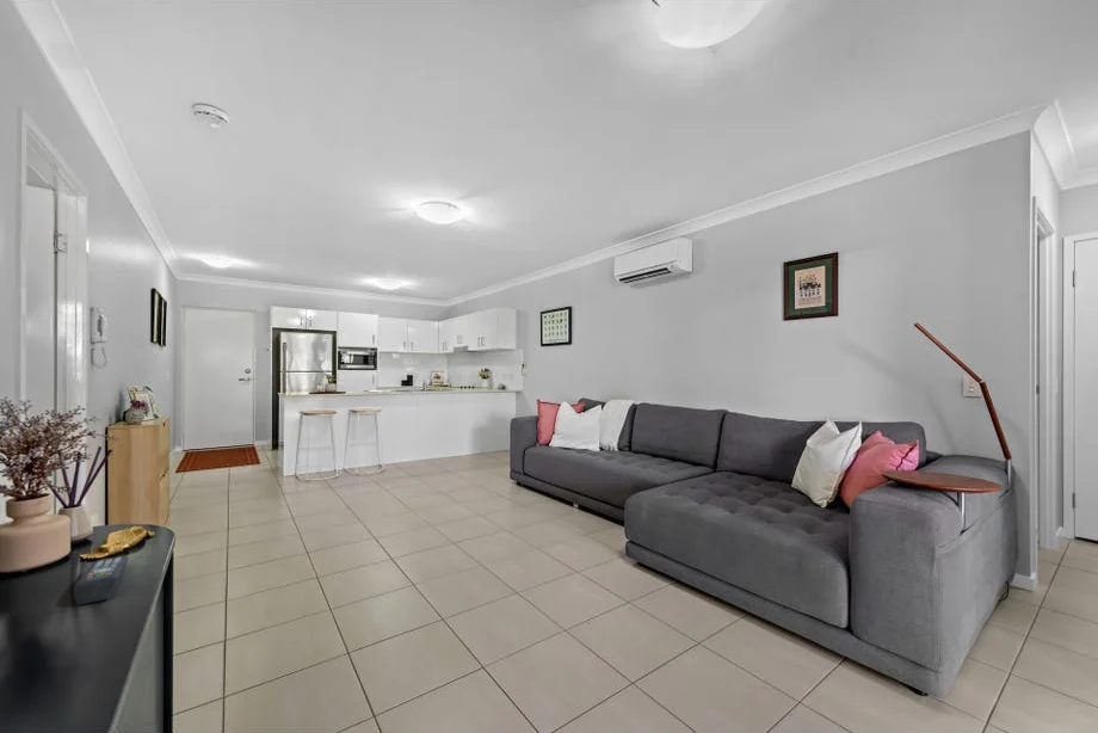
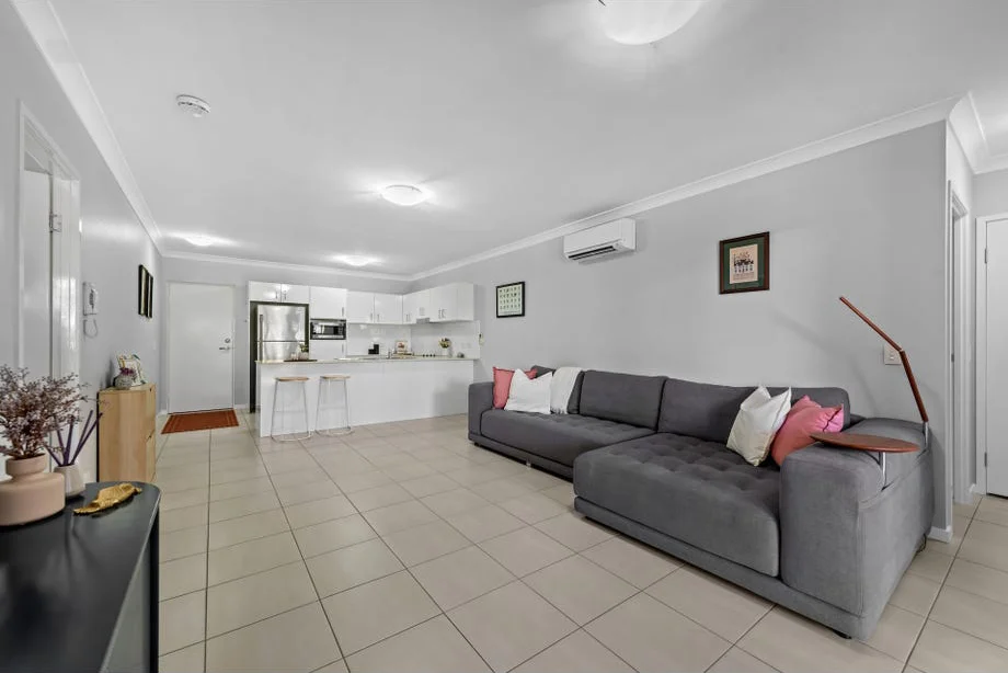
- remote control [73,555,129,606]
